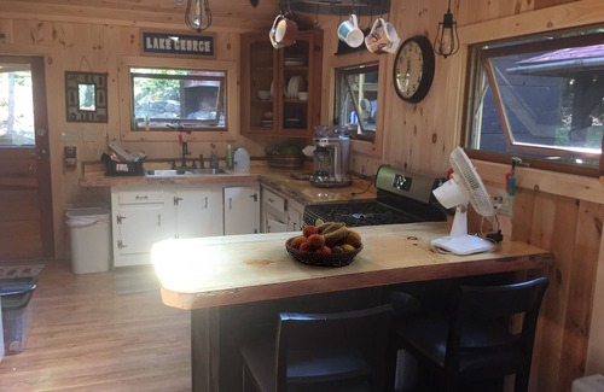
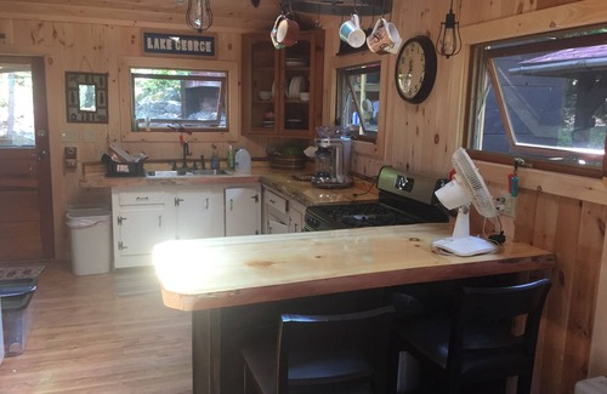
- fruit bowl [284,217,365,268]
